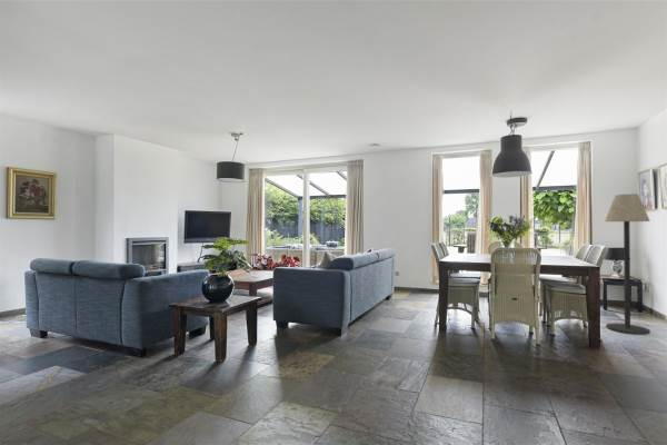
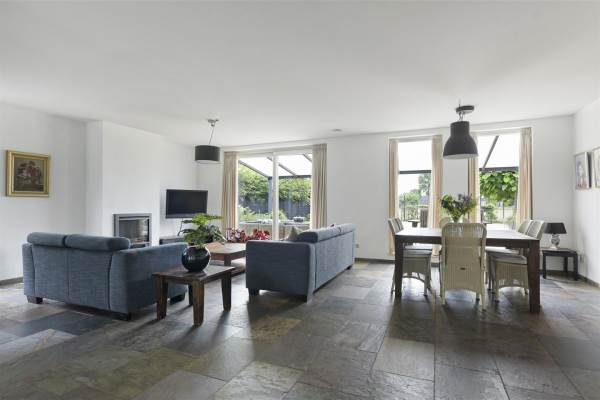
- floor lamp [604,192,651,336]
